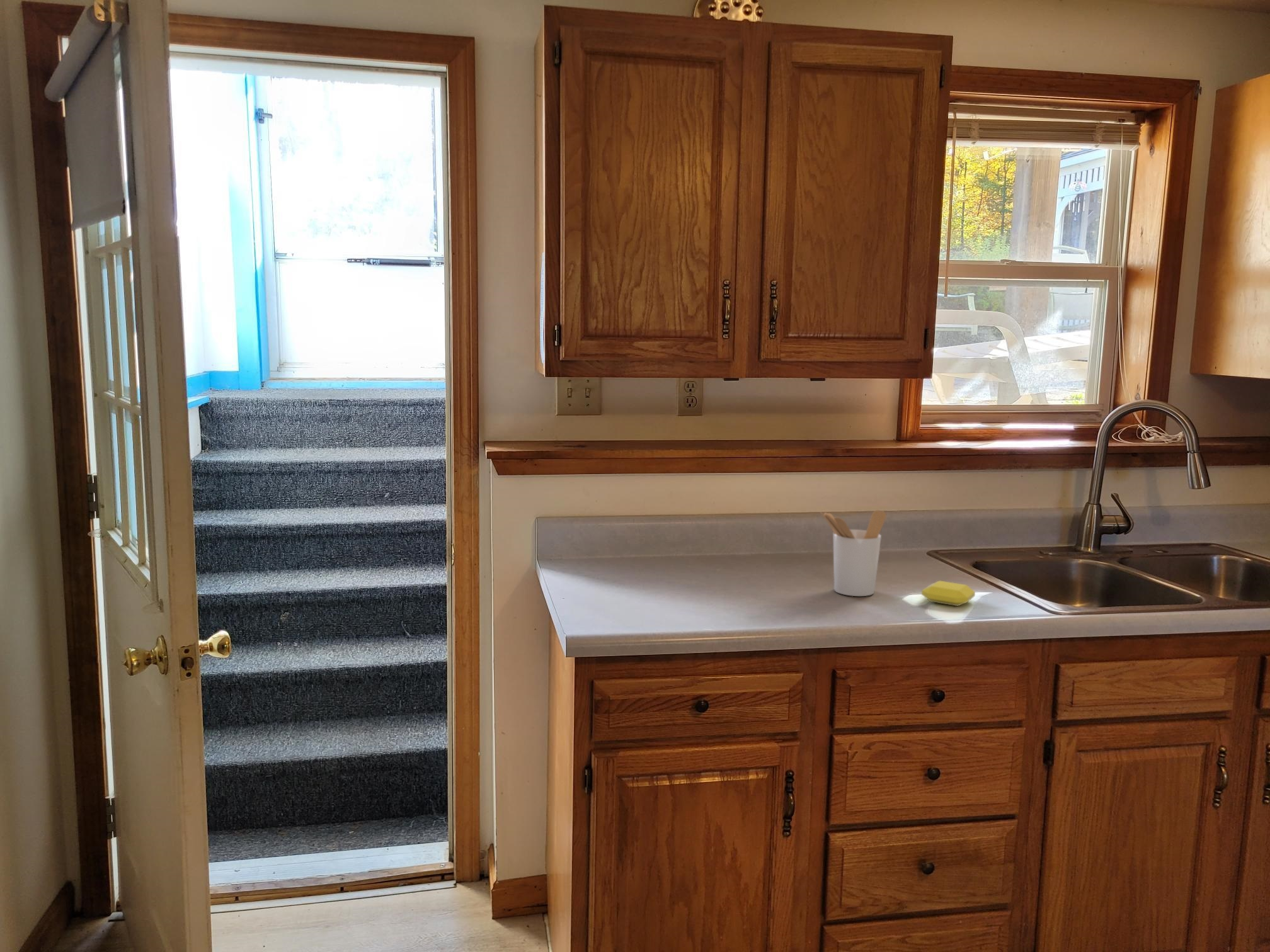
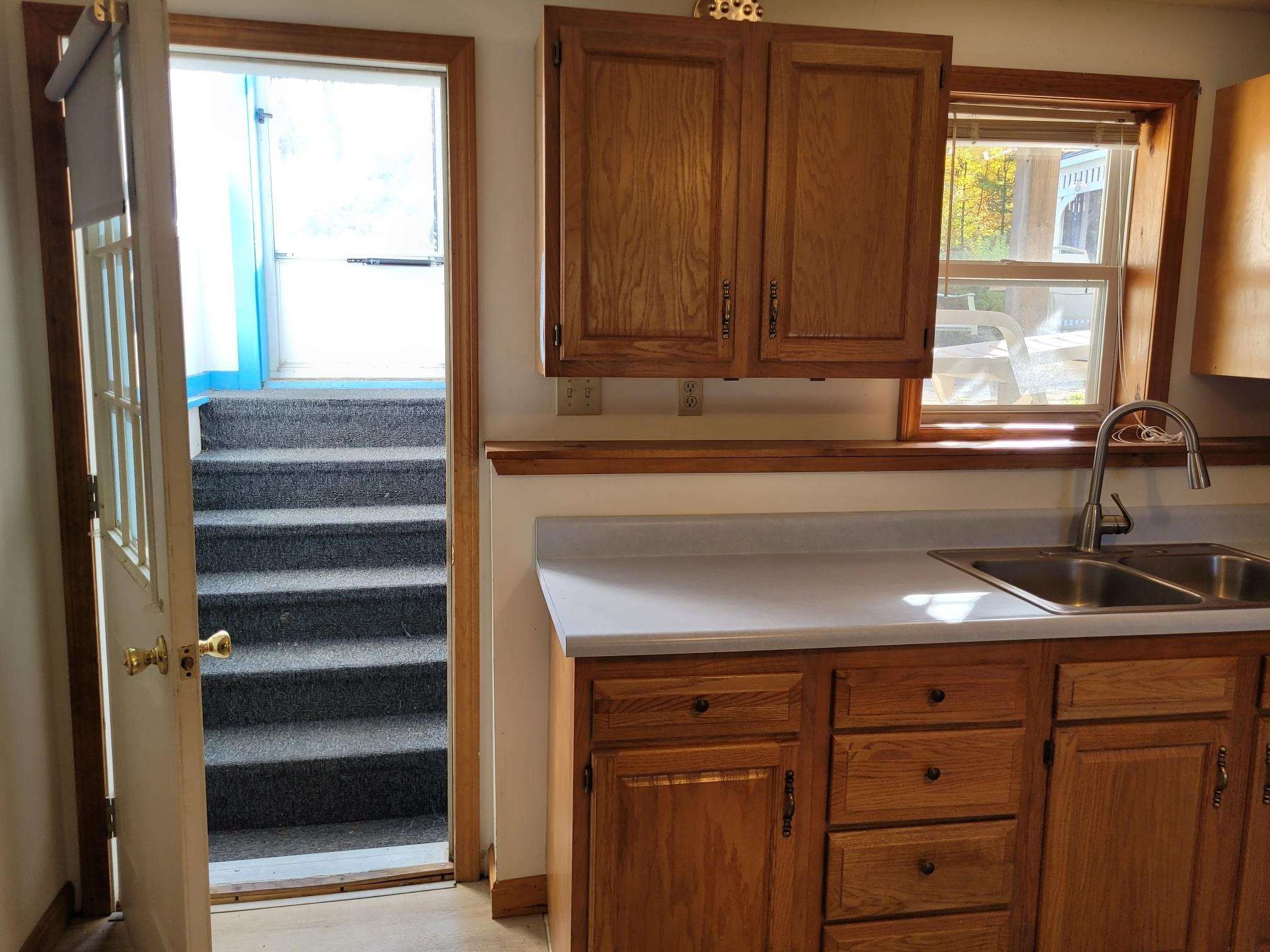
- utensil holder [820,509,887,597]
- soap bar [921,580,976,607]
